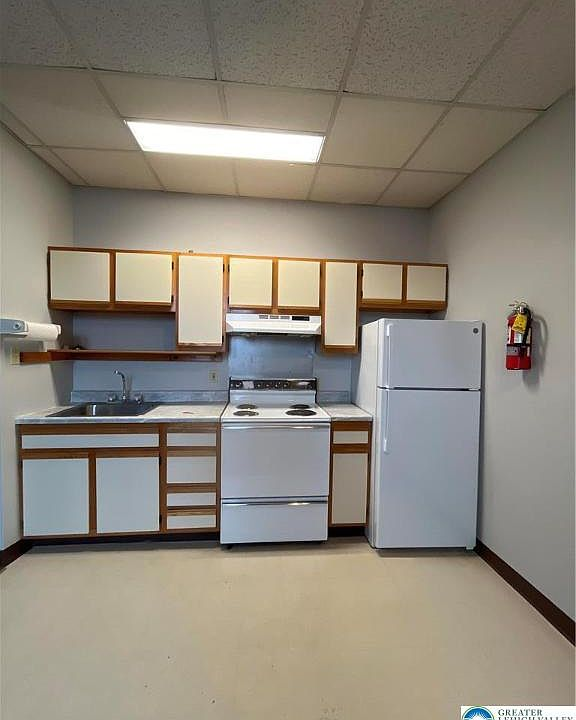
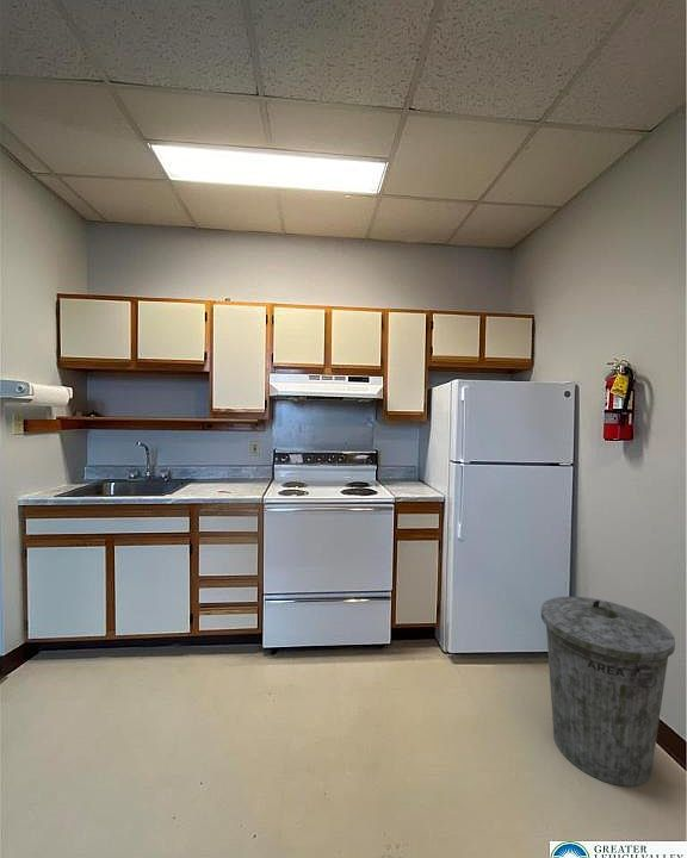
+ trash can [540,596,676,788]
